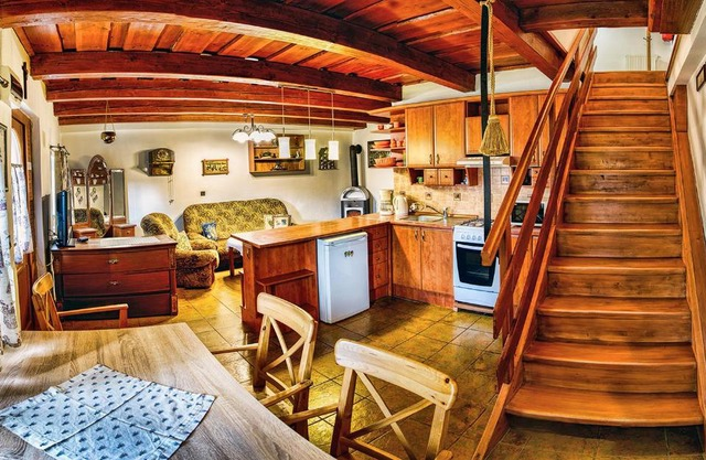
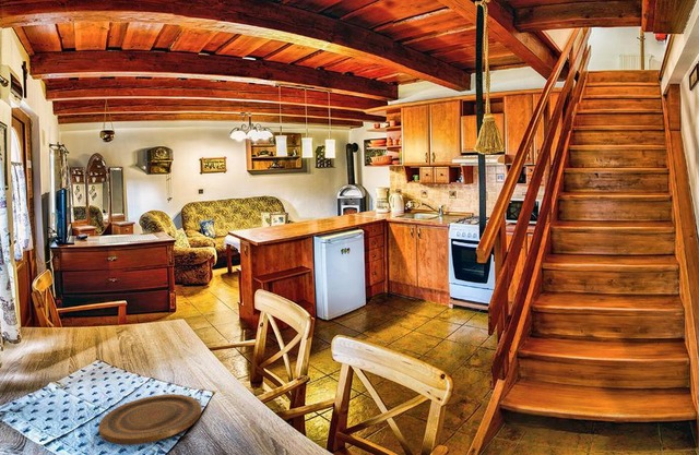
+ plate [97,393,202,446]
